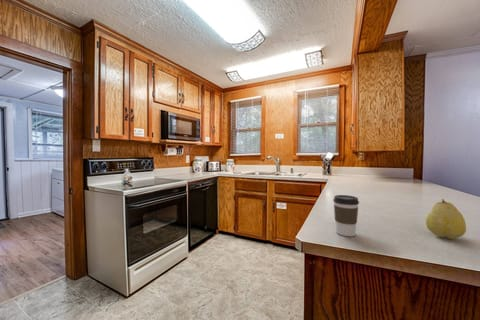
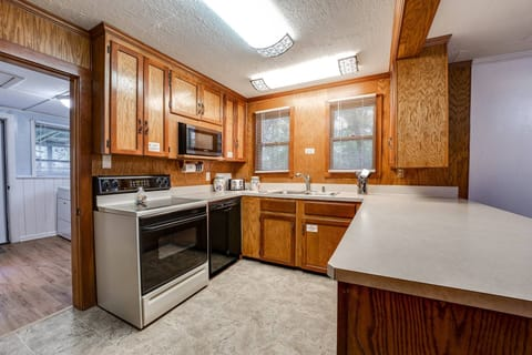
- coffee cup [332,194,360,237]
- fruit [425,198,467,240]
